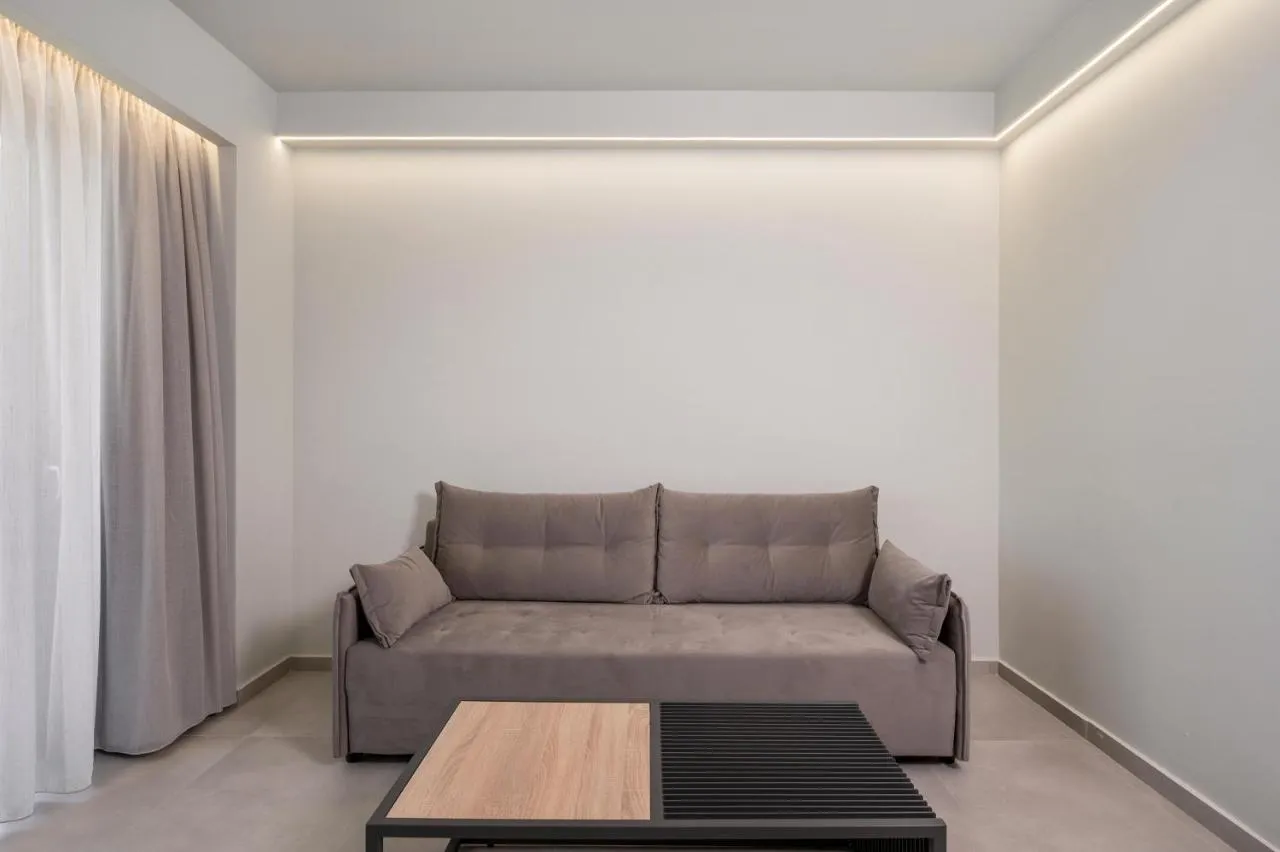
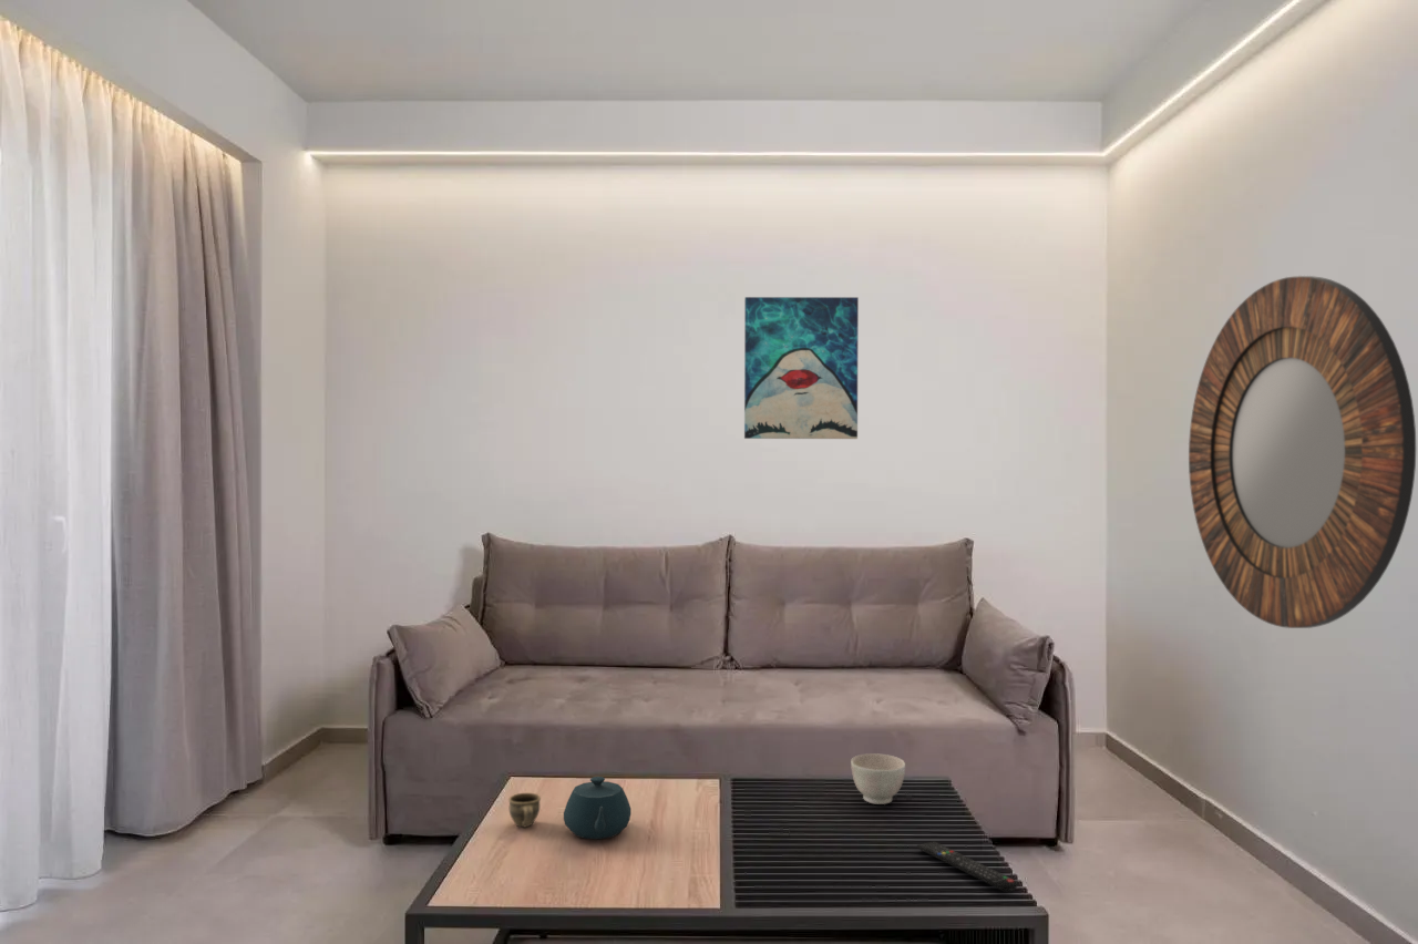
+ wall art [743,296,860,440]
+ bowl [850,752,906,806]
+ cup [507,792,542,829]
+ home mirror [1188,275,1417,629]
+ teapot [563,776,633,840]
+ remote control [916,841,1019,893]
